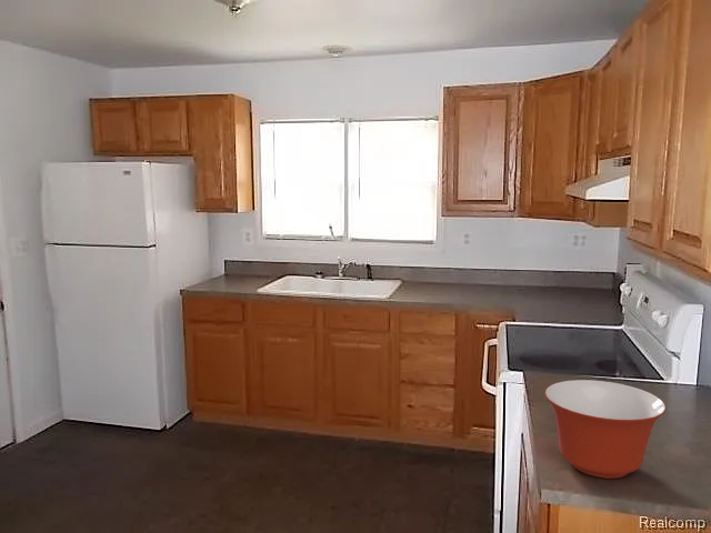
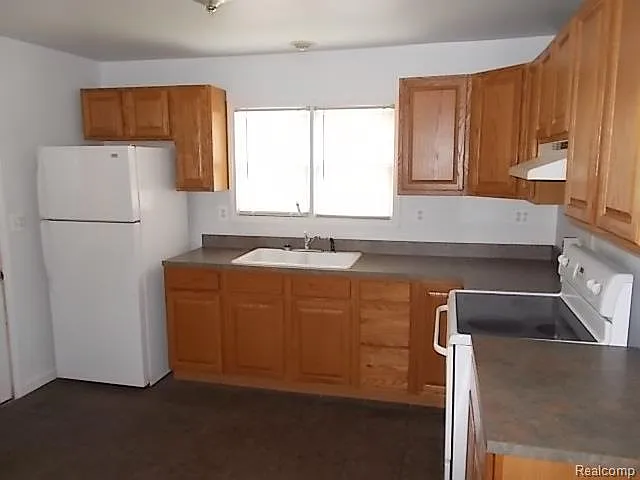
- mixing bowl [544,379,668,480]
